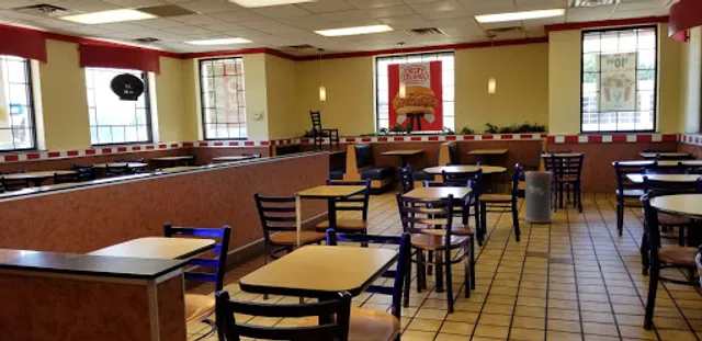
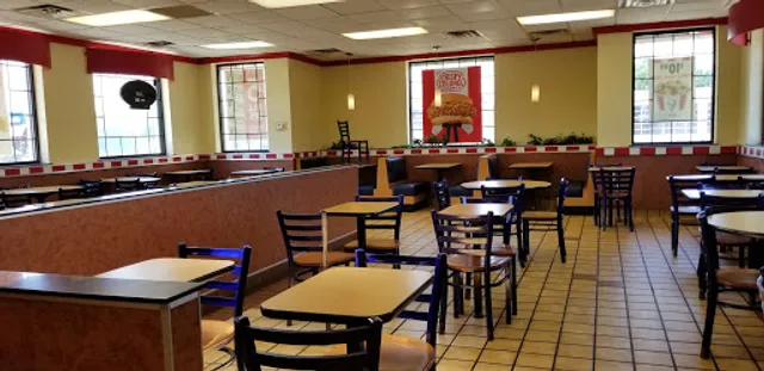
- trash can [524,170,553,225]
